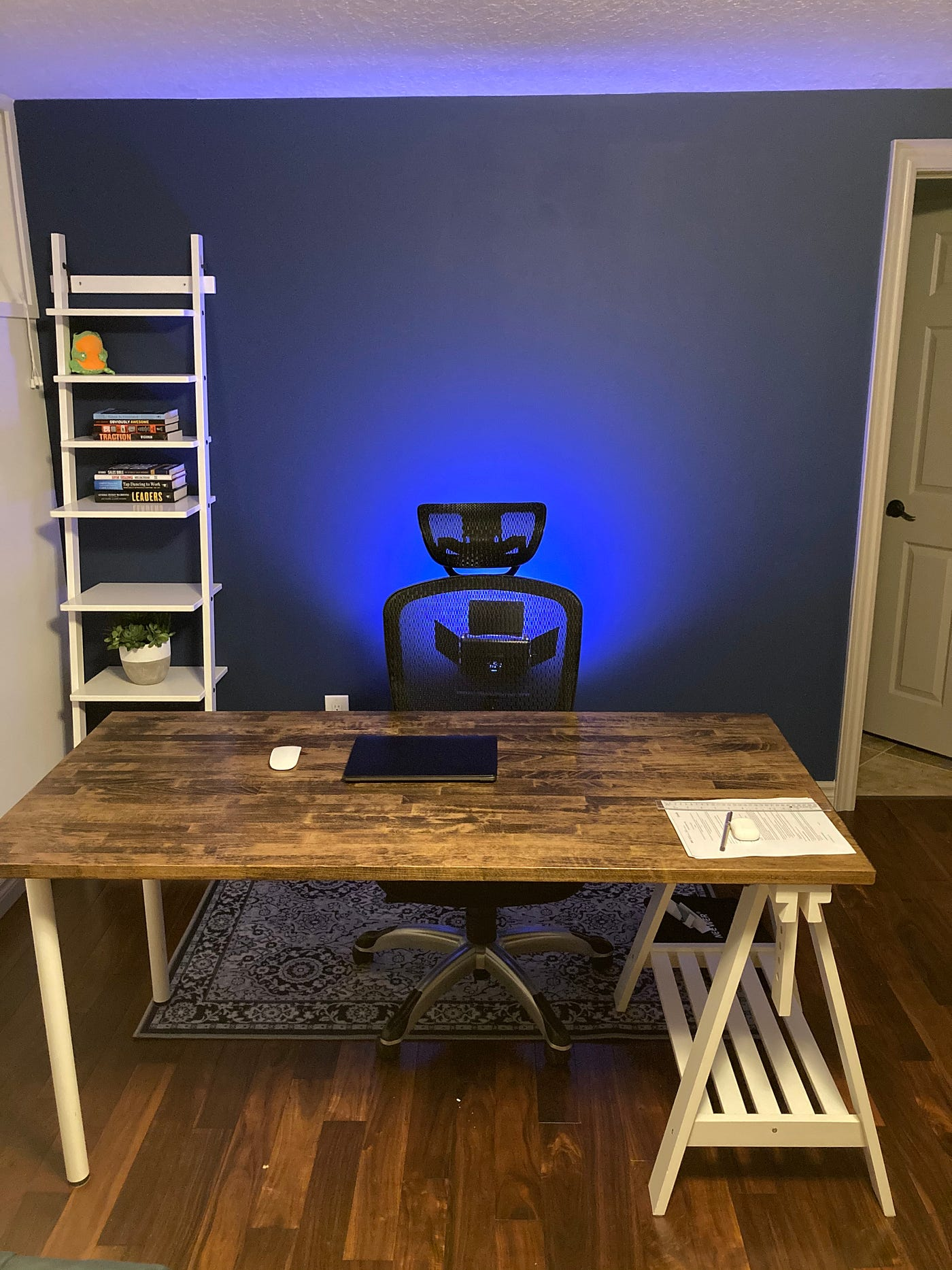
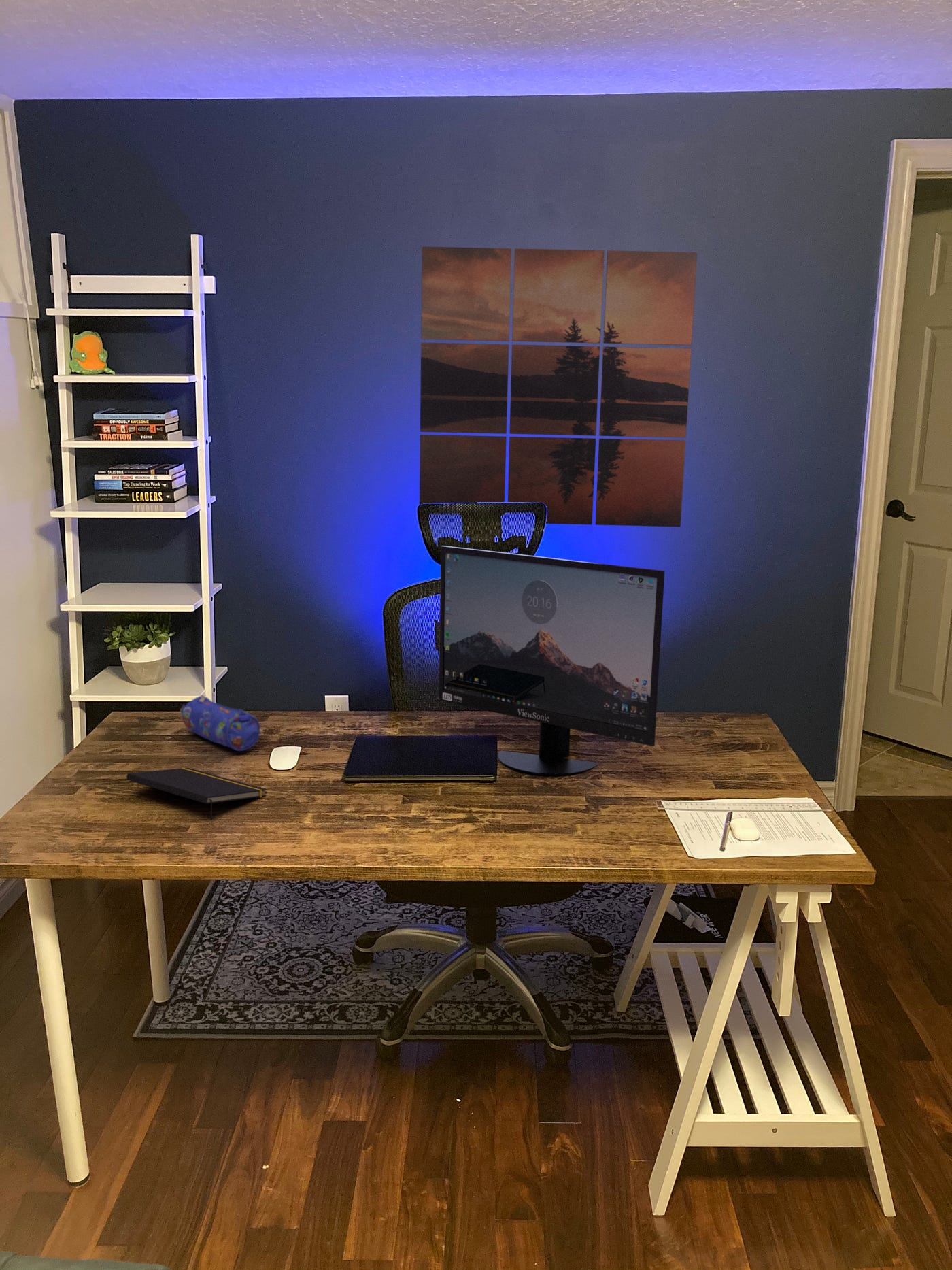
+ monitor [438,545,665,776]
+ wall art [419,246,698,527]
+ notepad [126,767,267,821]
+ pencil case [180,694,261,752]
